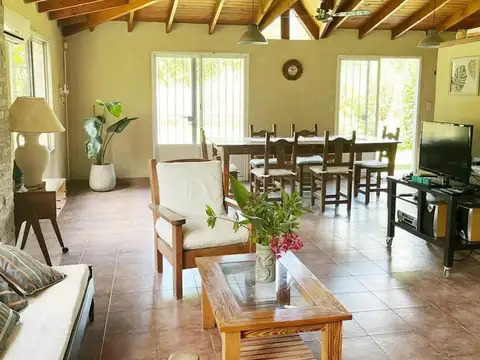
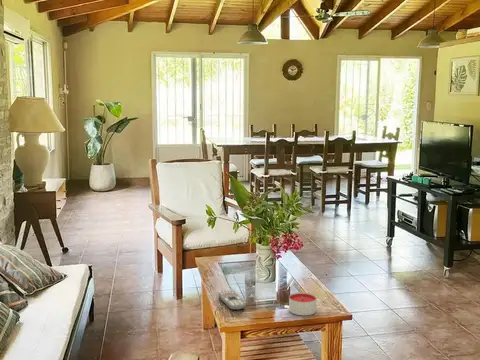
+ remote control [217,290,247,311]
+ candle [288,291,317,316]
